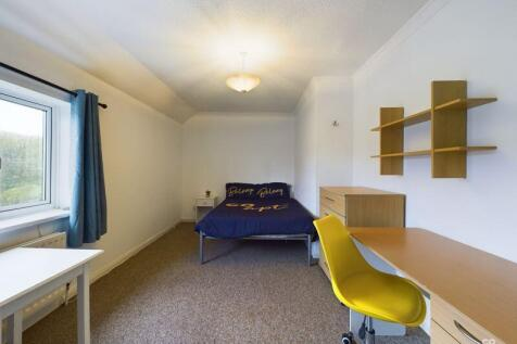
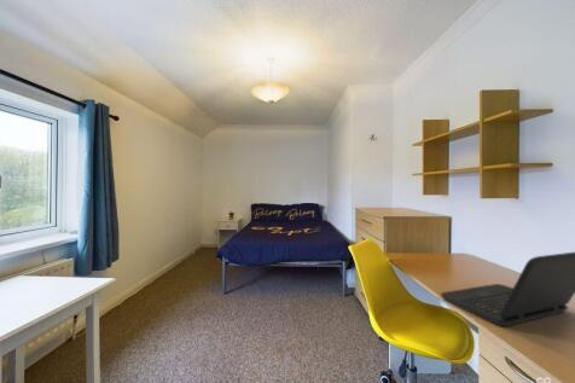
+ laptop [440,251,575,327]
